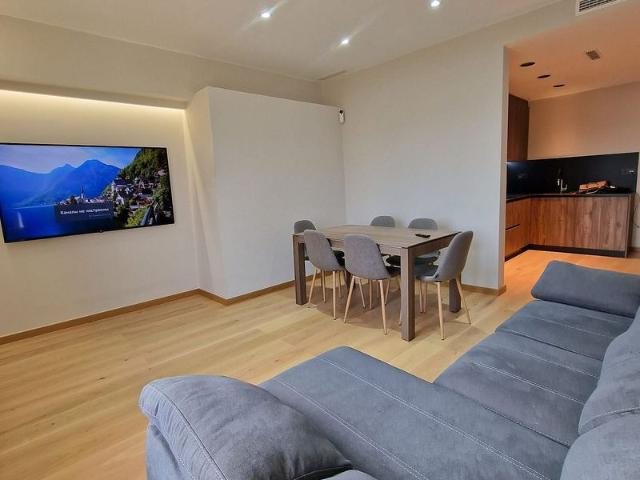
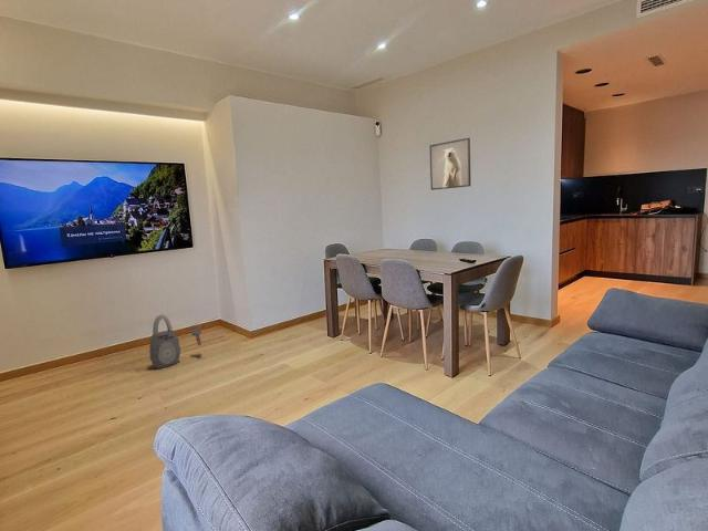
+ padlock [148,313,202,369]
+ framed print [429,137,471,191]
